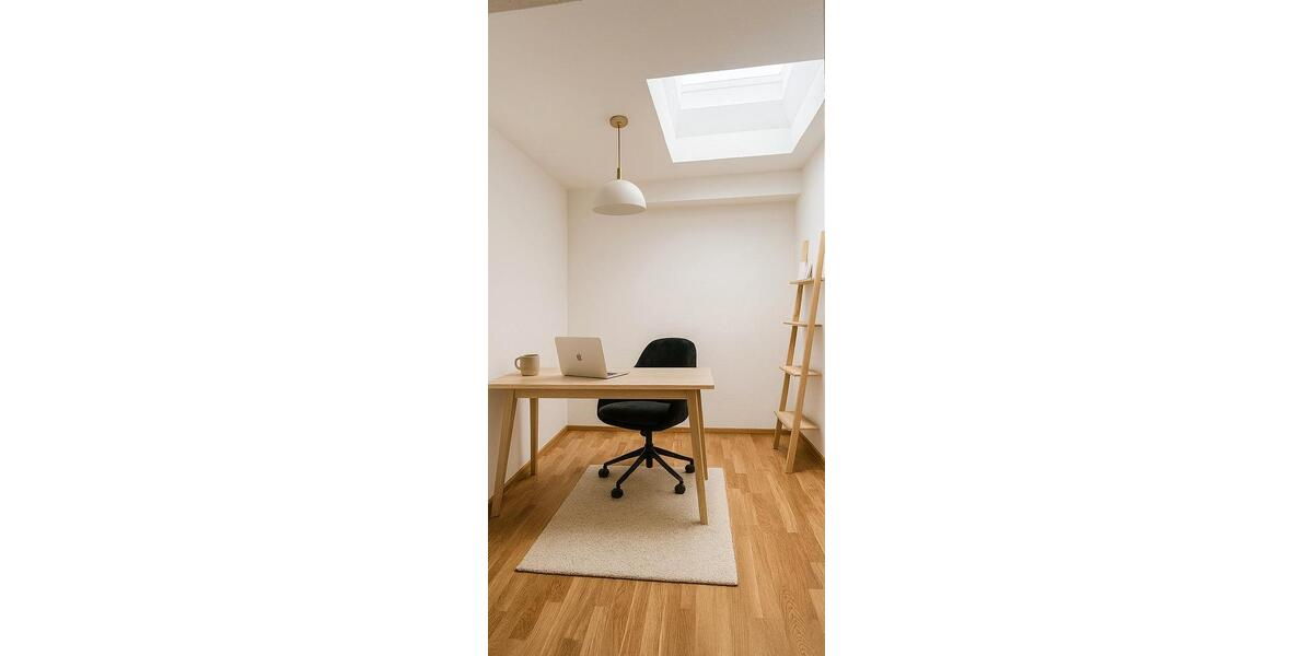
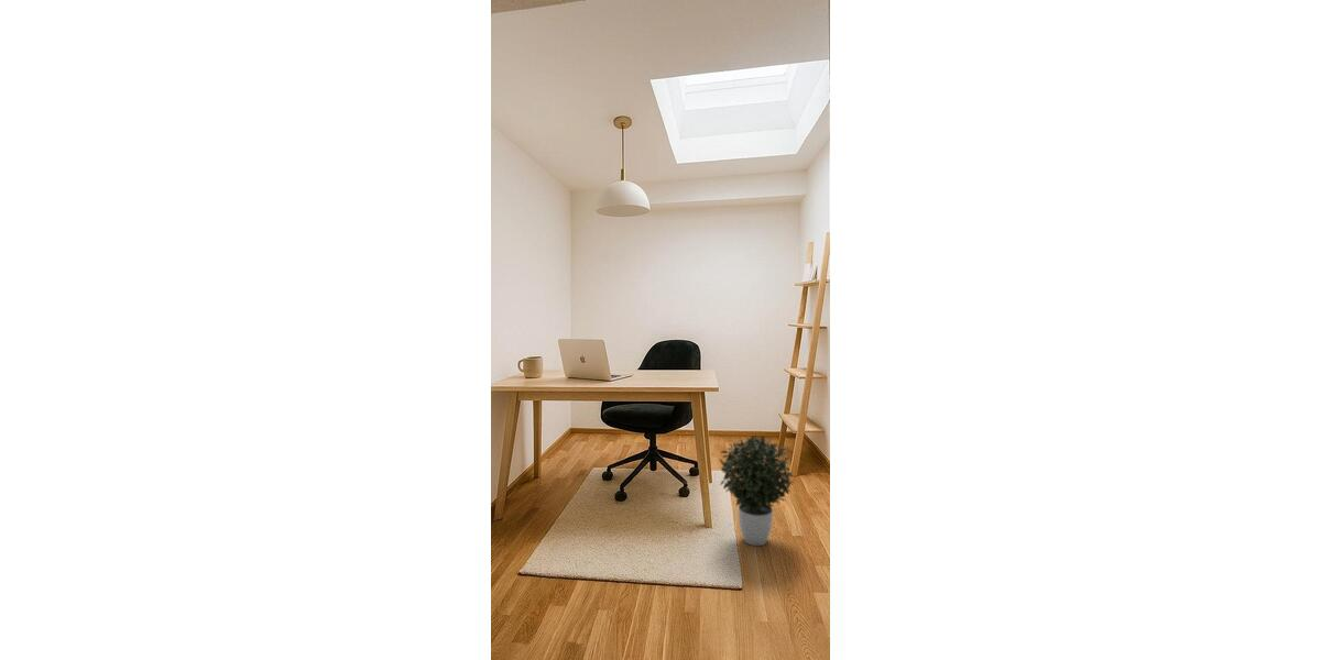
+ potted plant [718,435,795,547]
